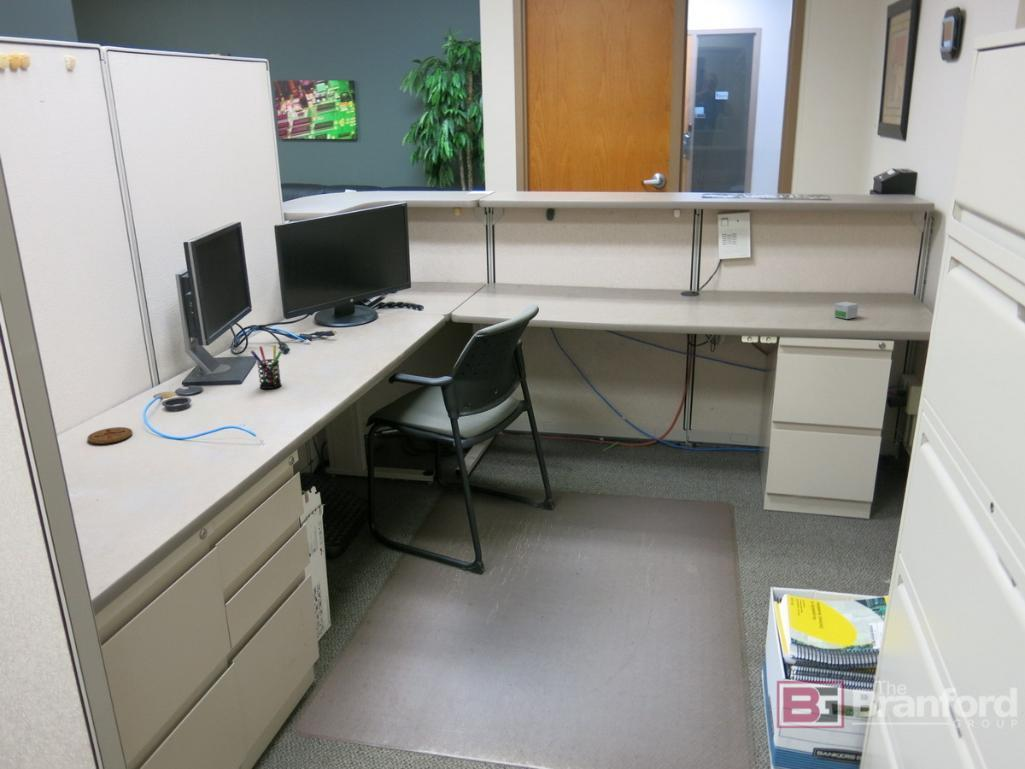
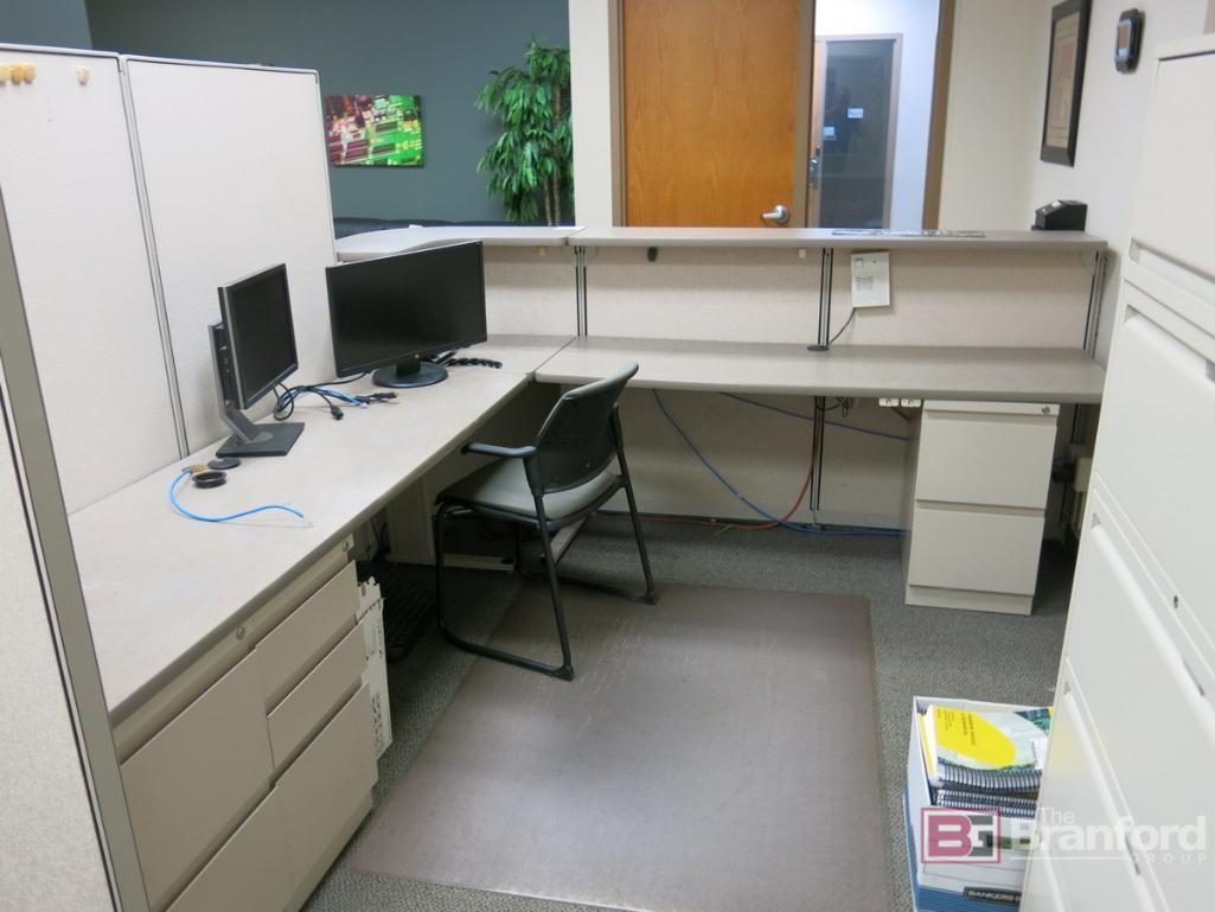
- small box [833,301,859,320]
- pen holder [250,344,283,390]
- coaster [86,426,133,445]
